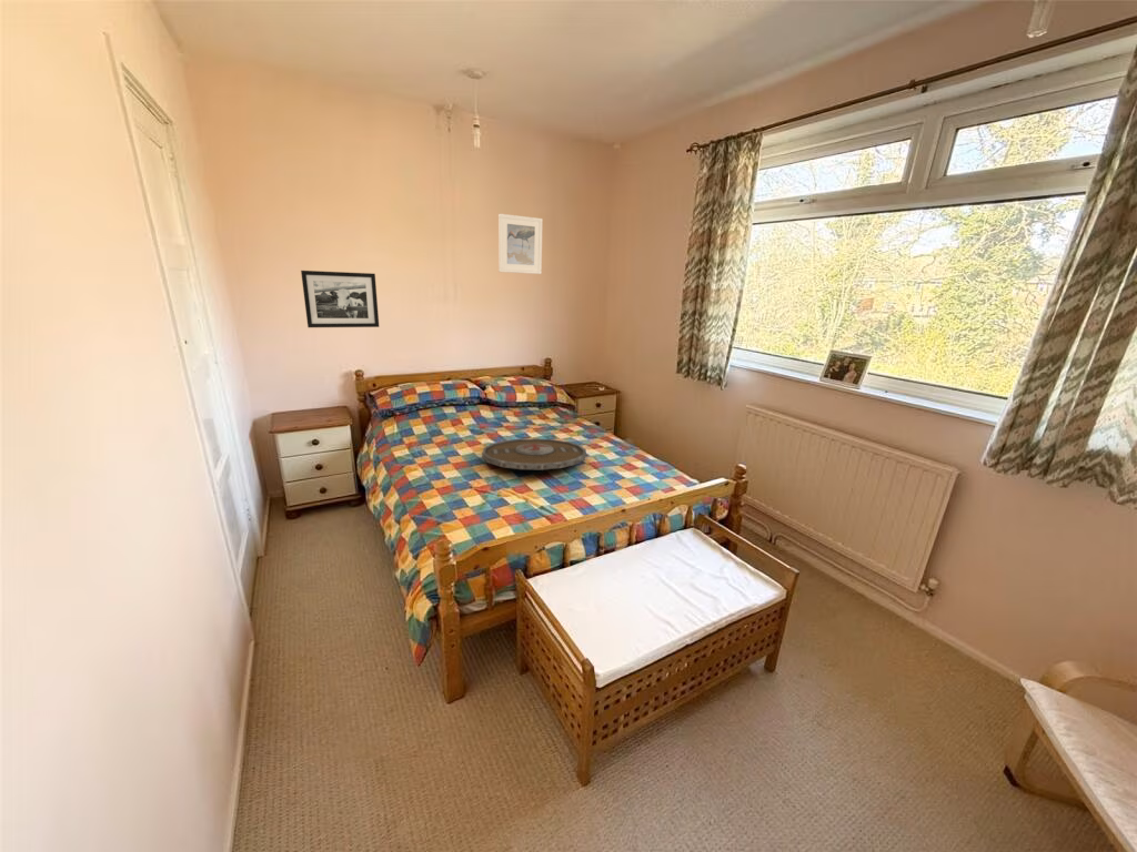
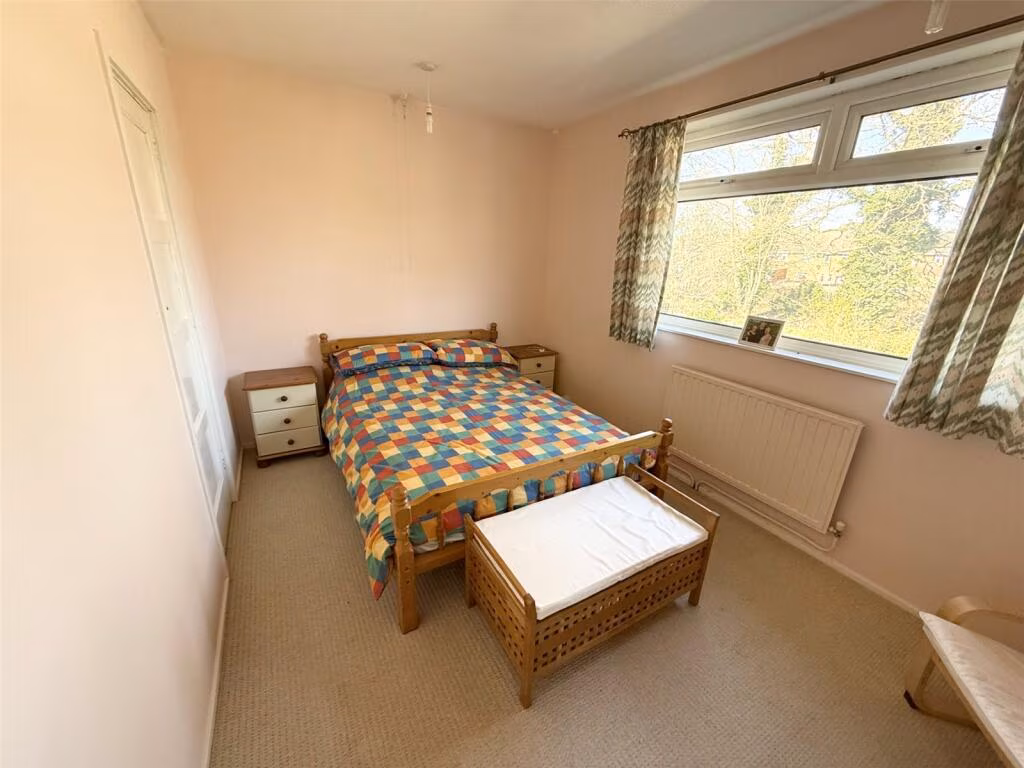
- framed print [497,213,544,275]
- serving tray [481,437,587,471]
- picture frame [300,270,380,328]
